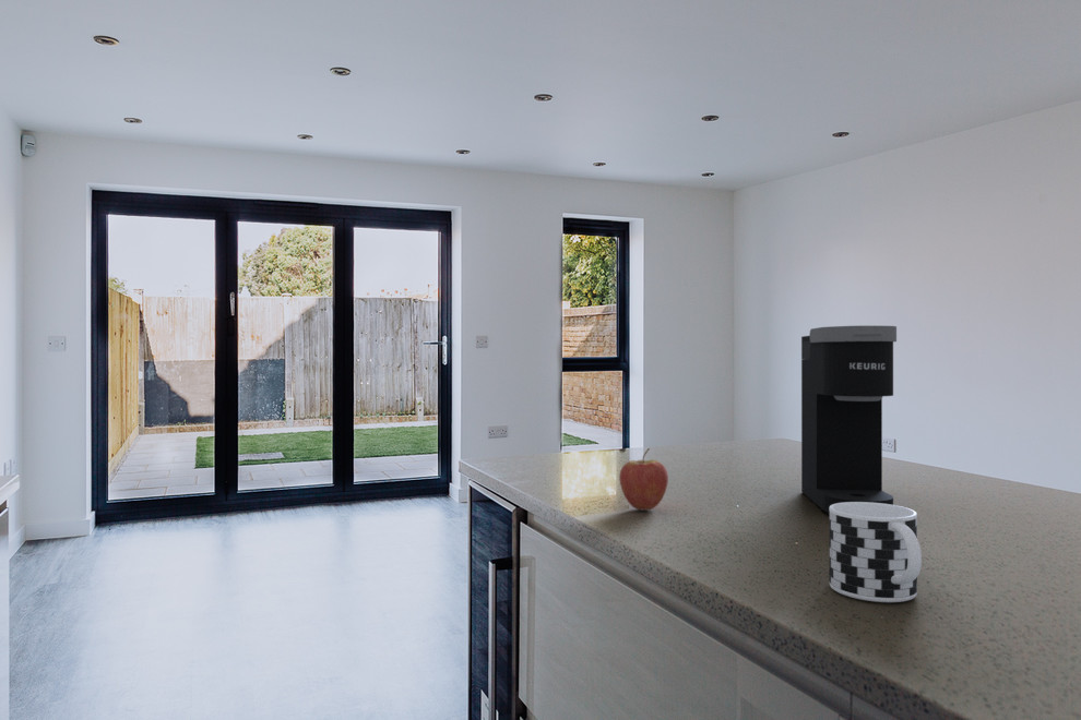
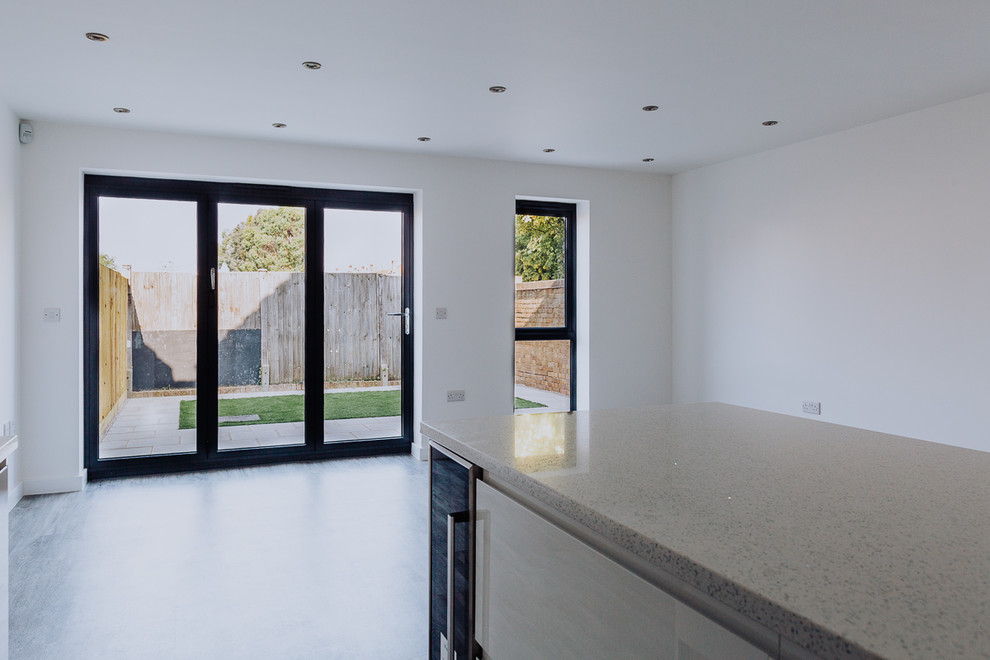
- coffee maker [800,325,898,514]
- fruit [618,447,669,512]
- cup [828,502,923,603]
